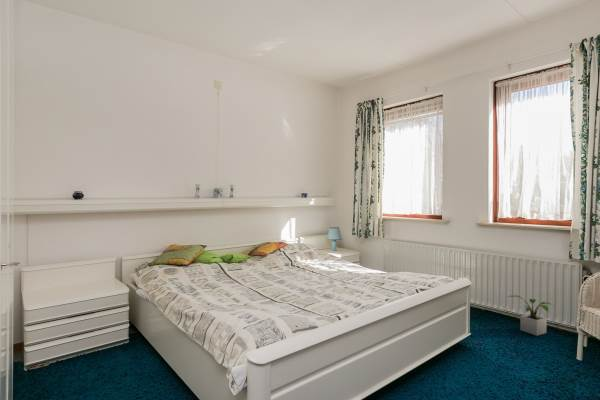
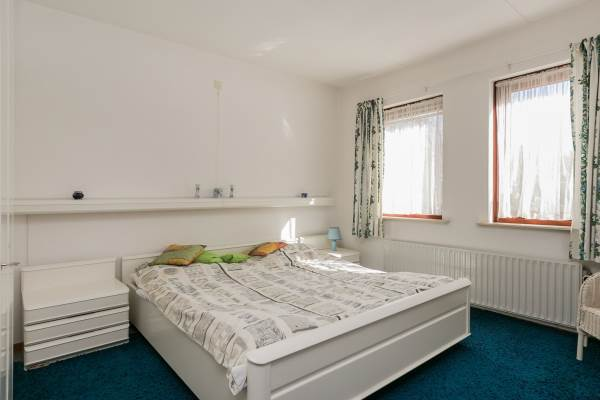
- potted plant [508,294,556,337]
